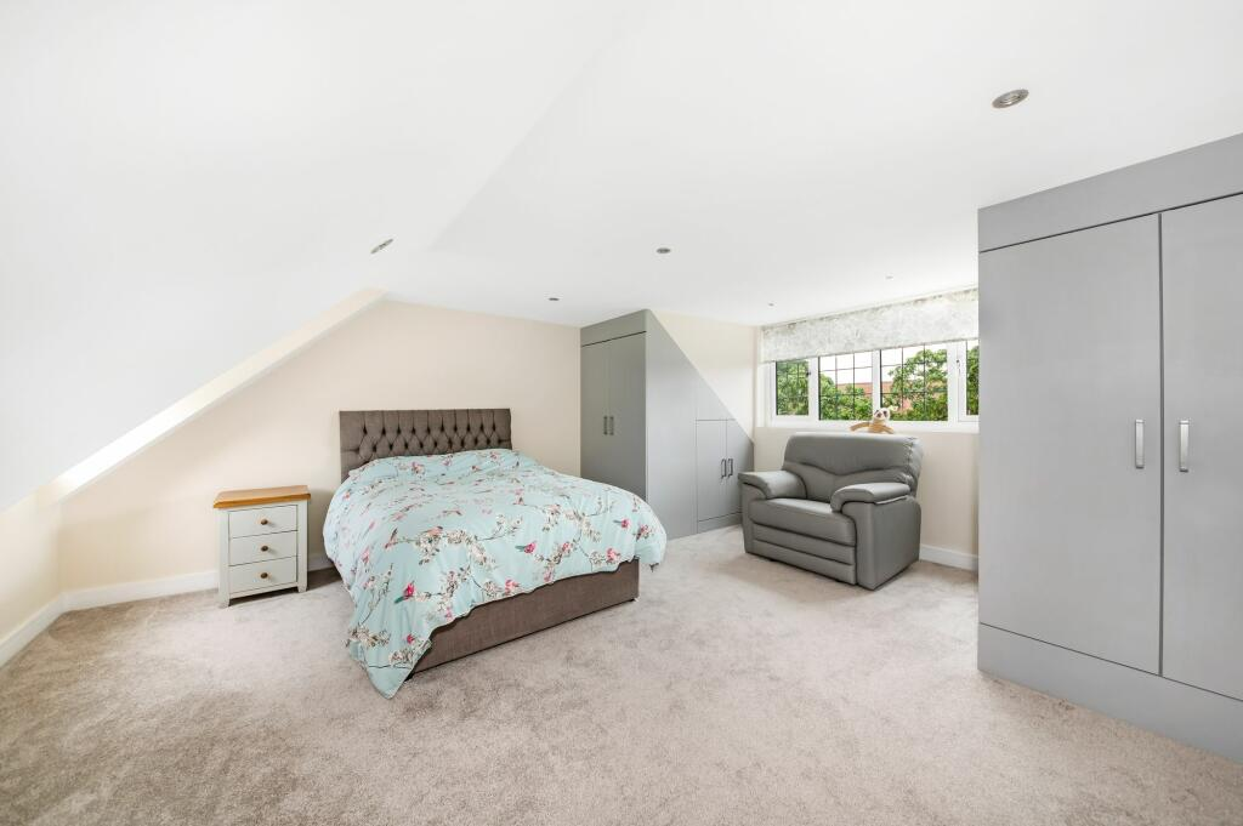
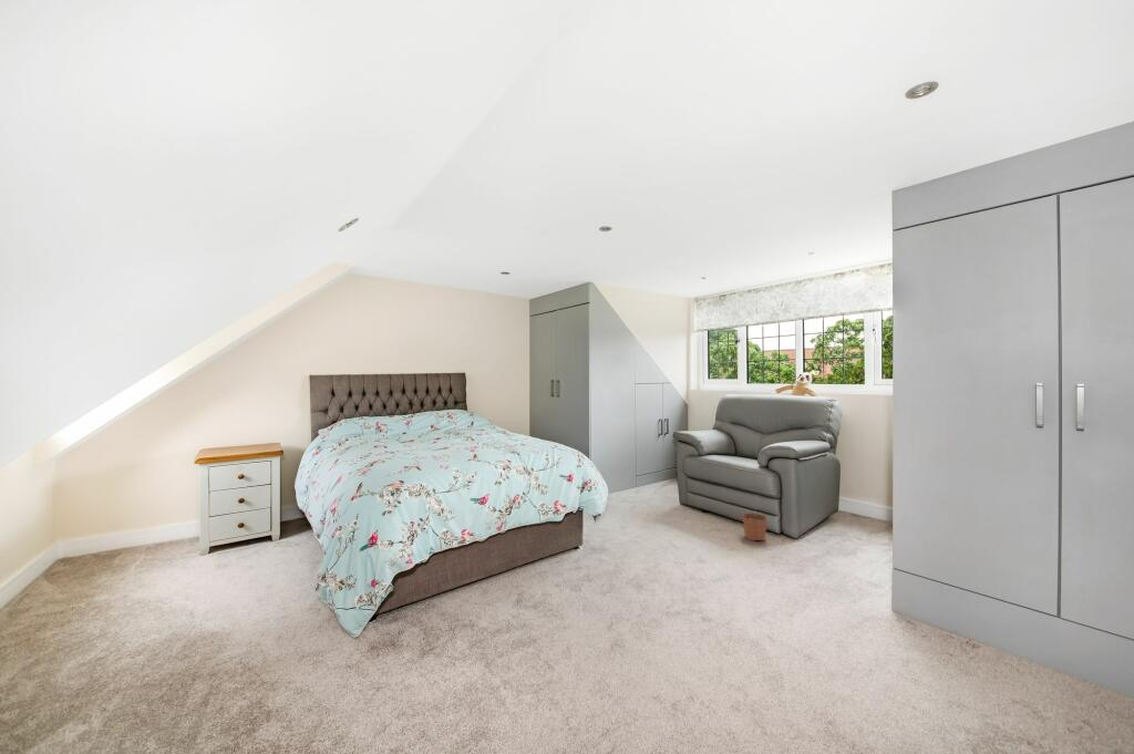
+ plant pot [741,504,769,543]
